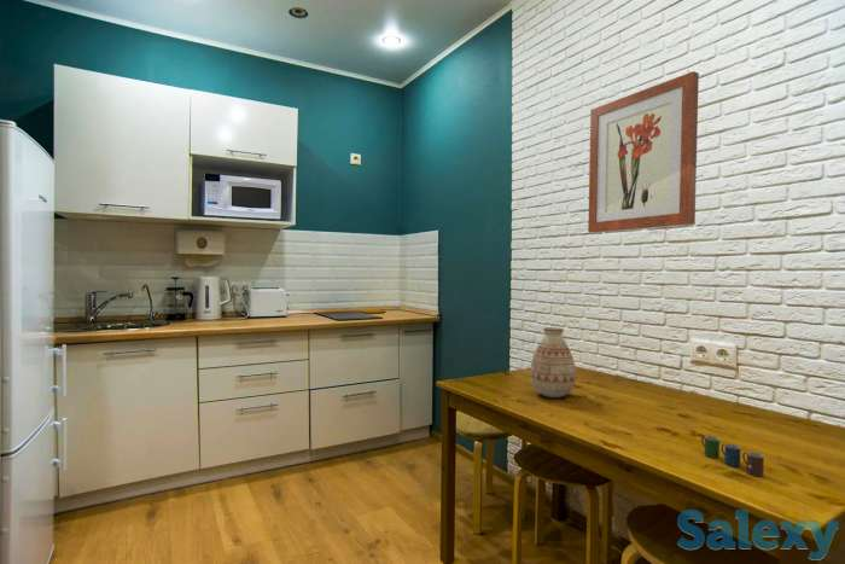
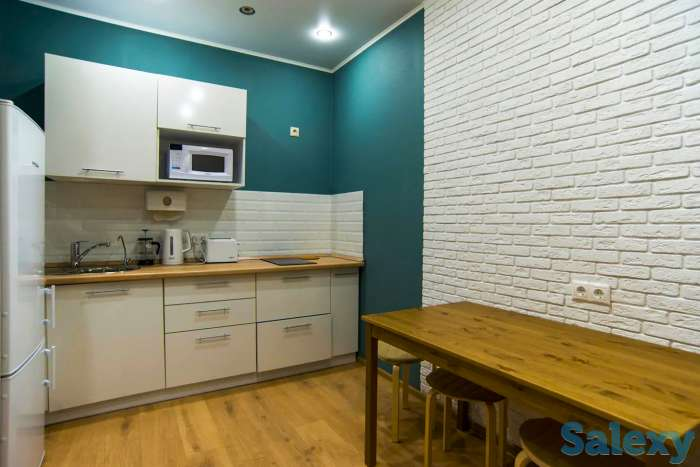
- vase [529,326,577,399]
- cup [700,435,765,477]
- wall art [587,70,700,234]
